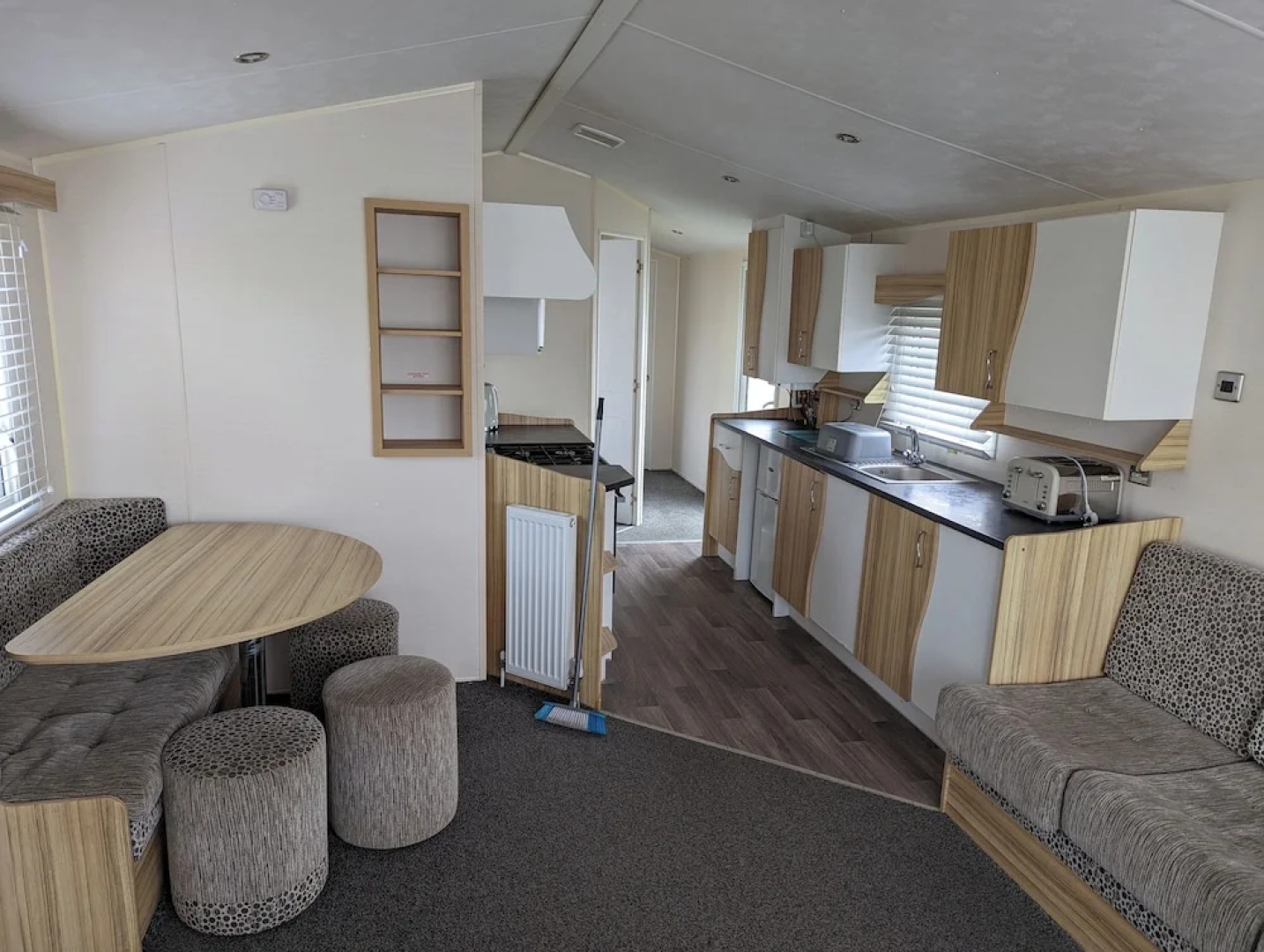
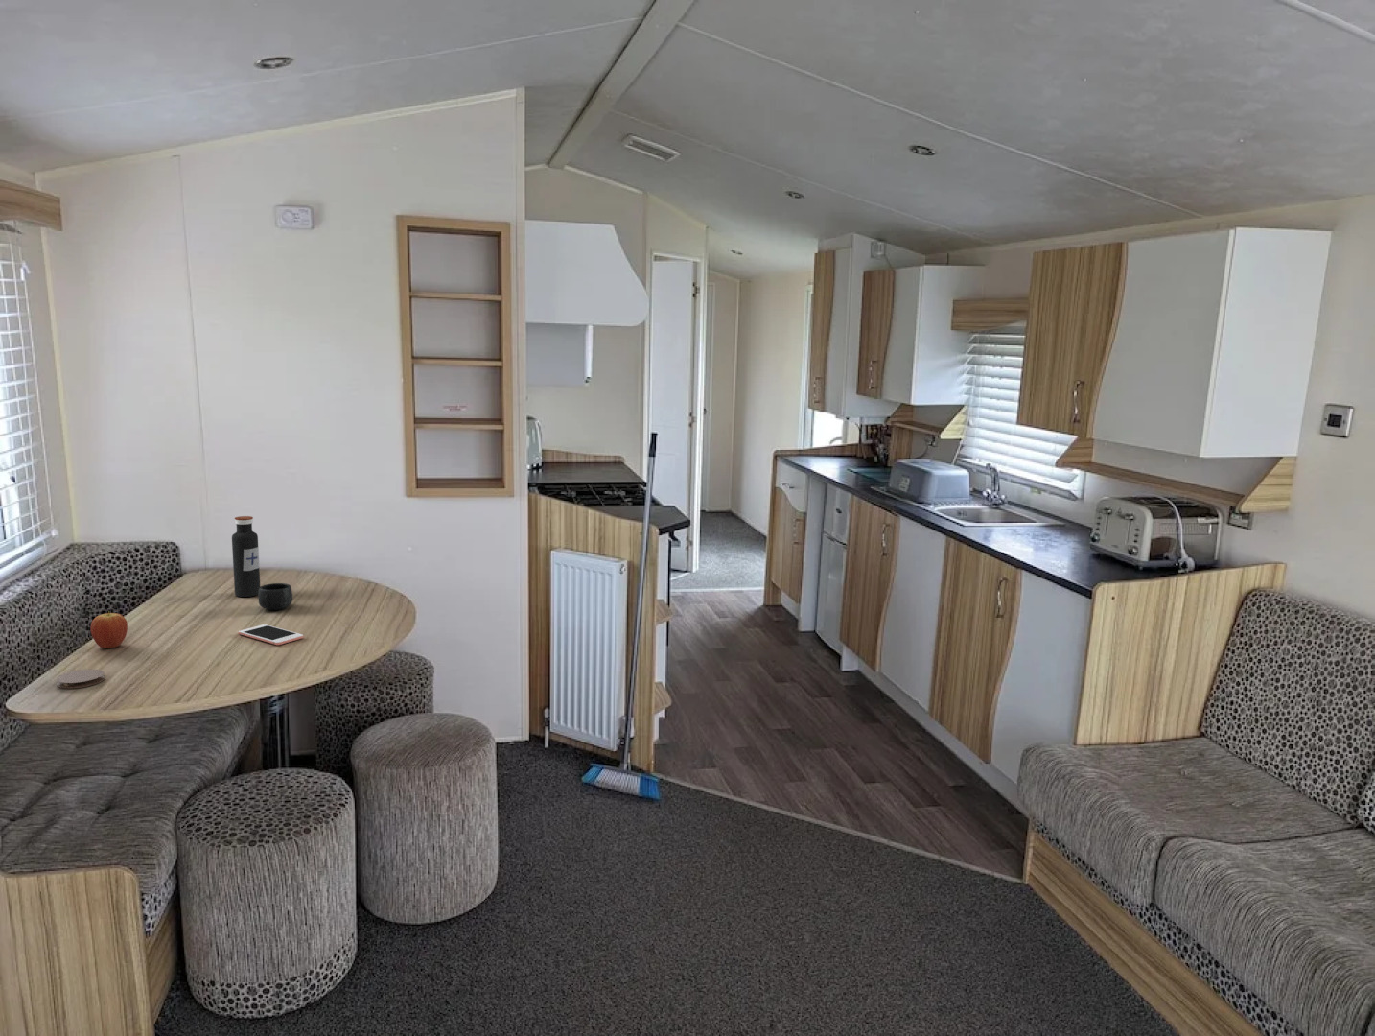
+ coaster [55,668,106,689]
+ mug [257,582,294,612]
+ fruit [90,610,128,650]
+ water bottle [231,515,261,597]
+ cell phone [238,624,304,645]
